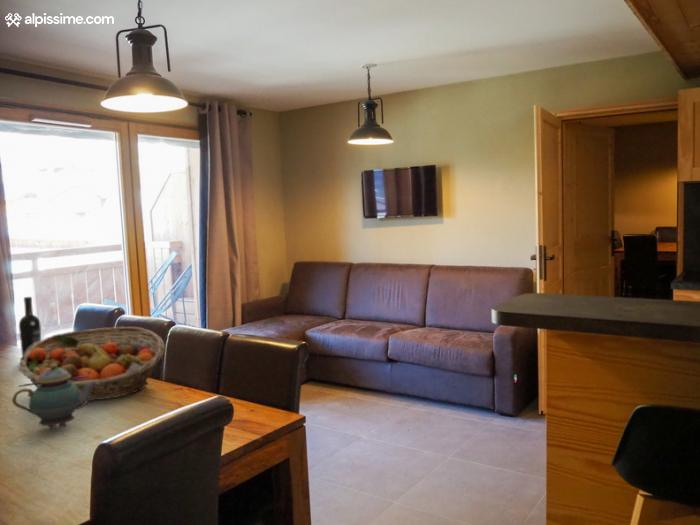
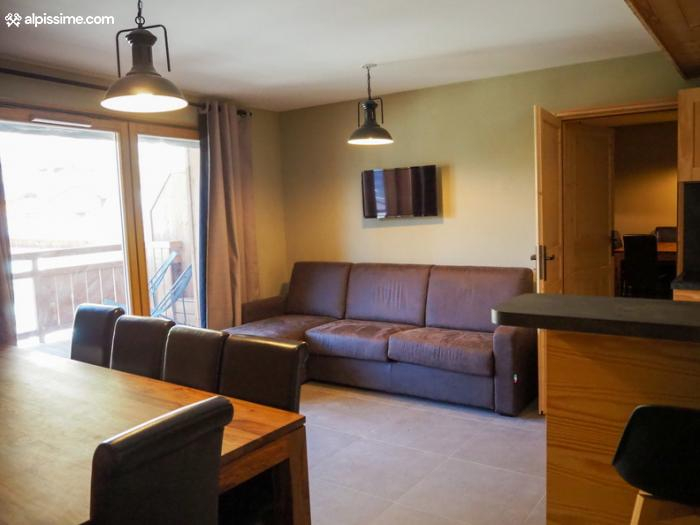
- teapot [11,364,99,430]
- wine bottle [18,296,42,363]
- fruit basket [18,326,166,402]
